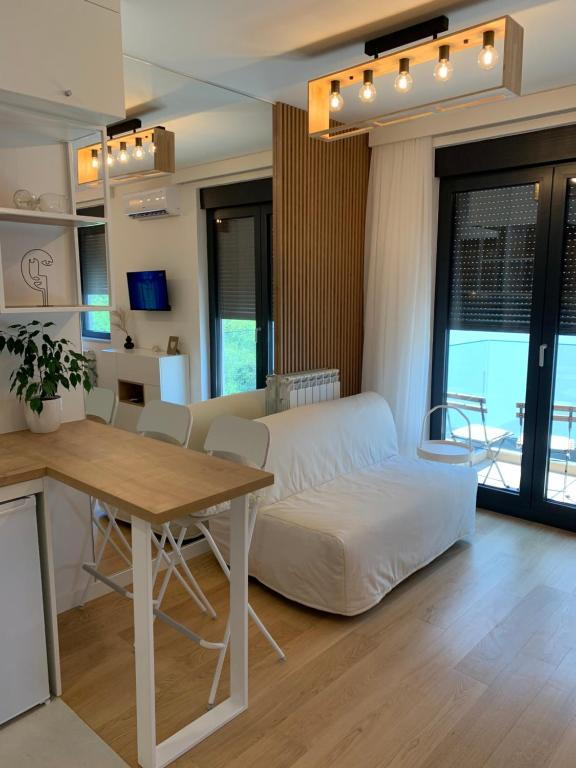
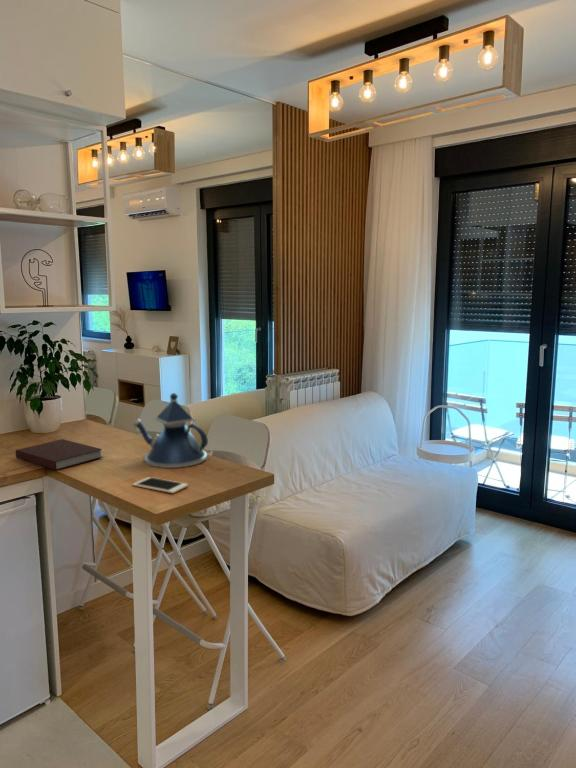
+ cell phone [132,476,189,494]
+ teapot [132,392,209,469]
+ notebook [15,438,103,471]
